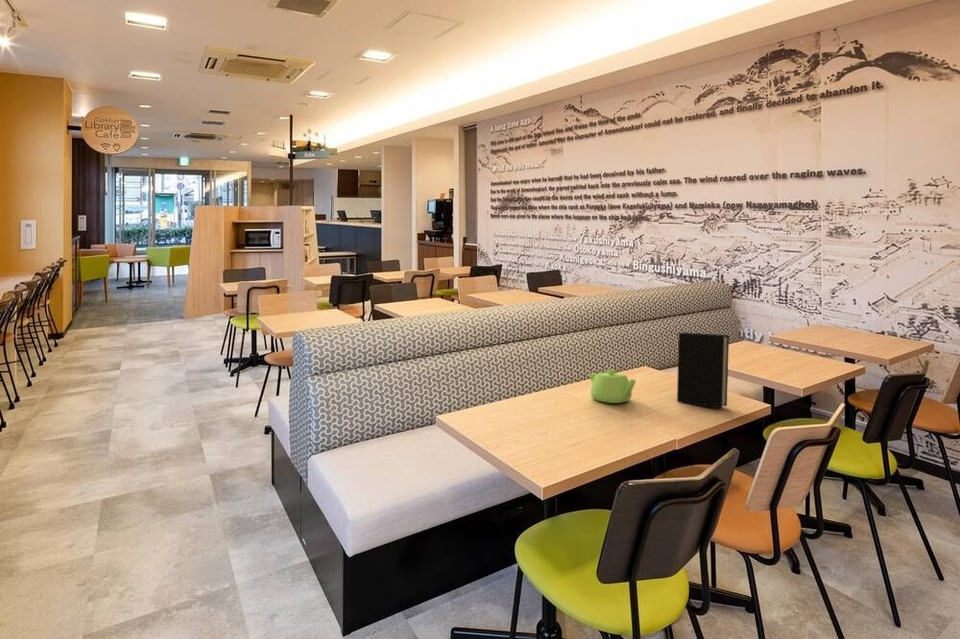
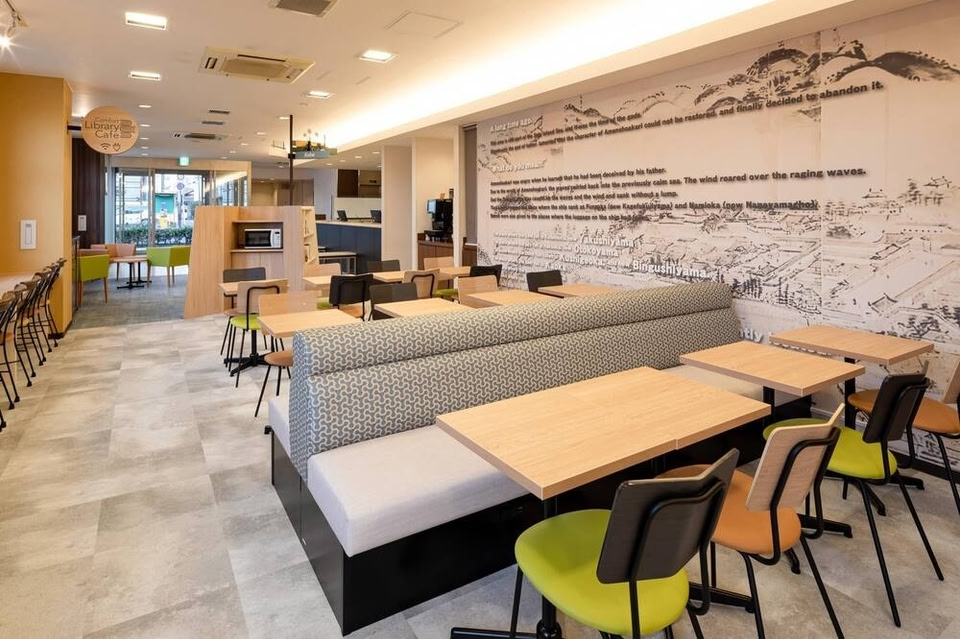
- teapot [589,369,637,404]
- book [676,332,730,409]
